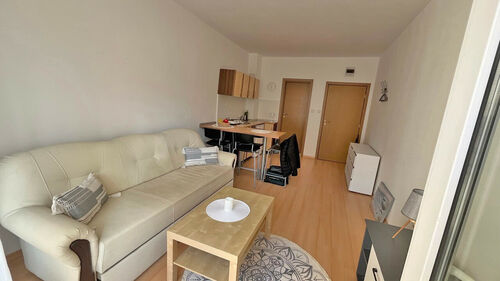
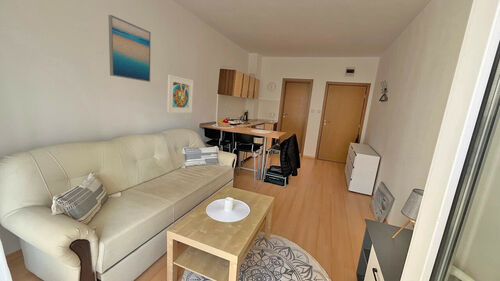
+ wall art [107,14,152,83]
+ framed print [166,74,194,114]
